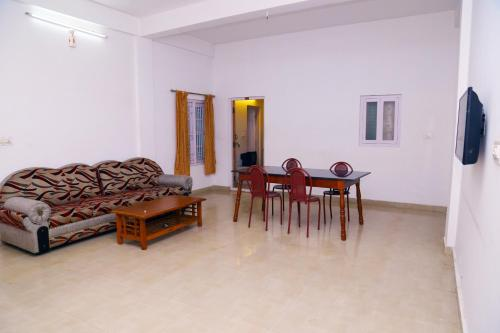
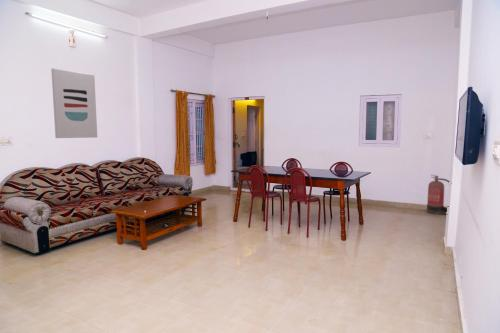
+ fire extinguisher [426,174,451,215]
+ wall art [50,68,98,139]
